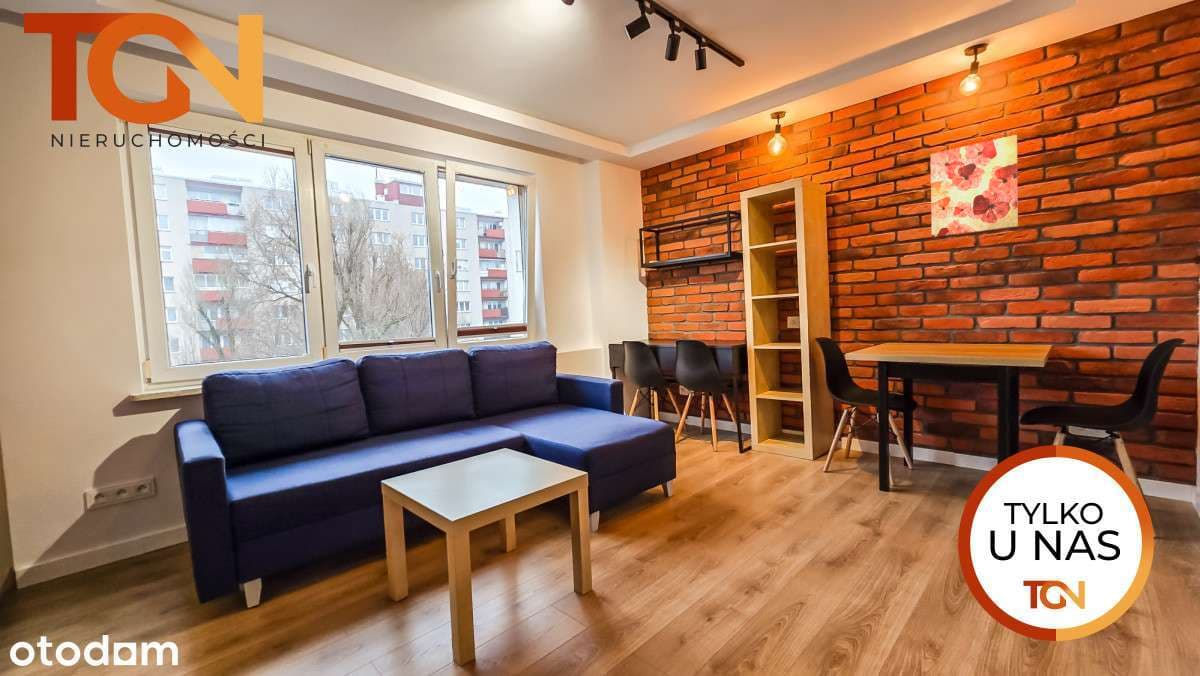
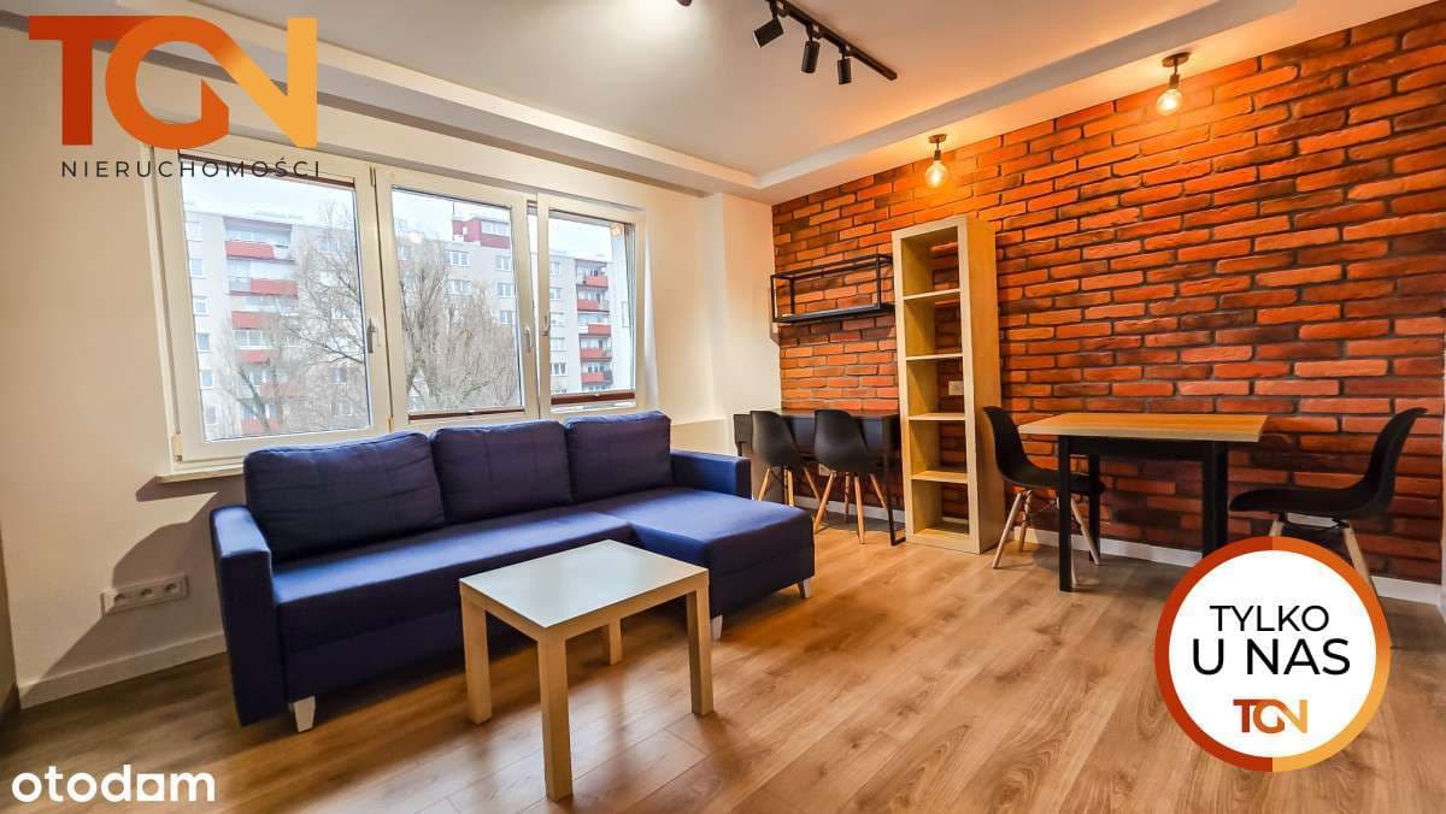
- wall art [929,134,1019,238]
